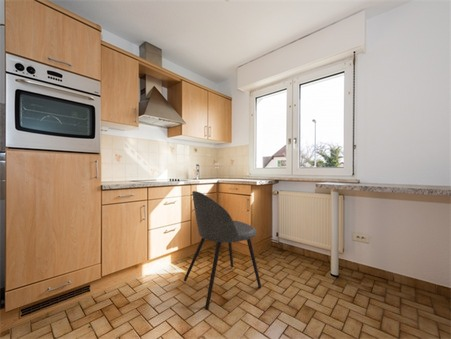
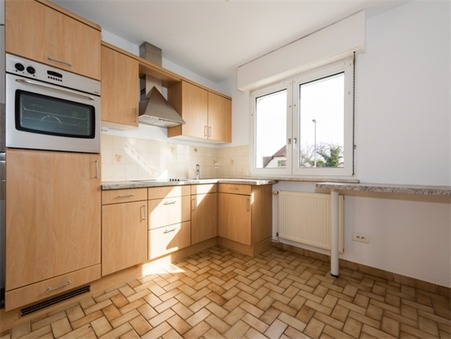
- dining chair [183,190,262,310]
